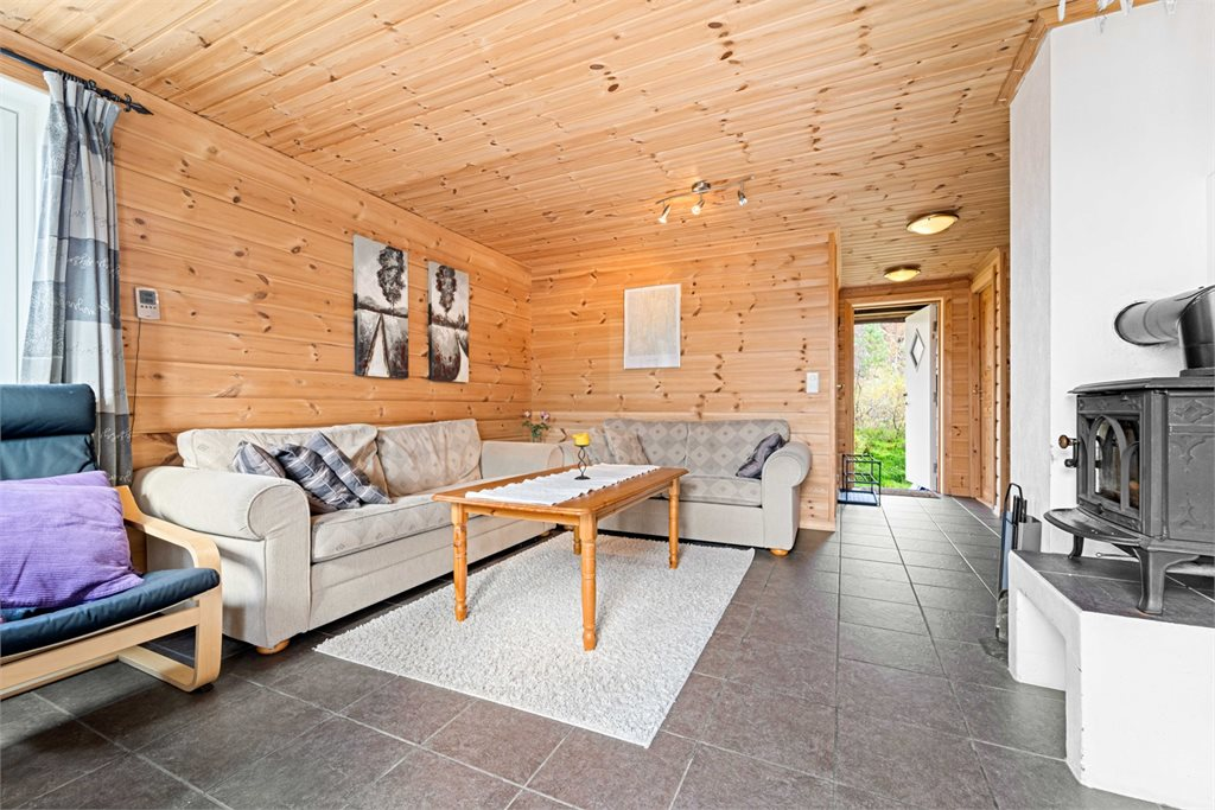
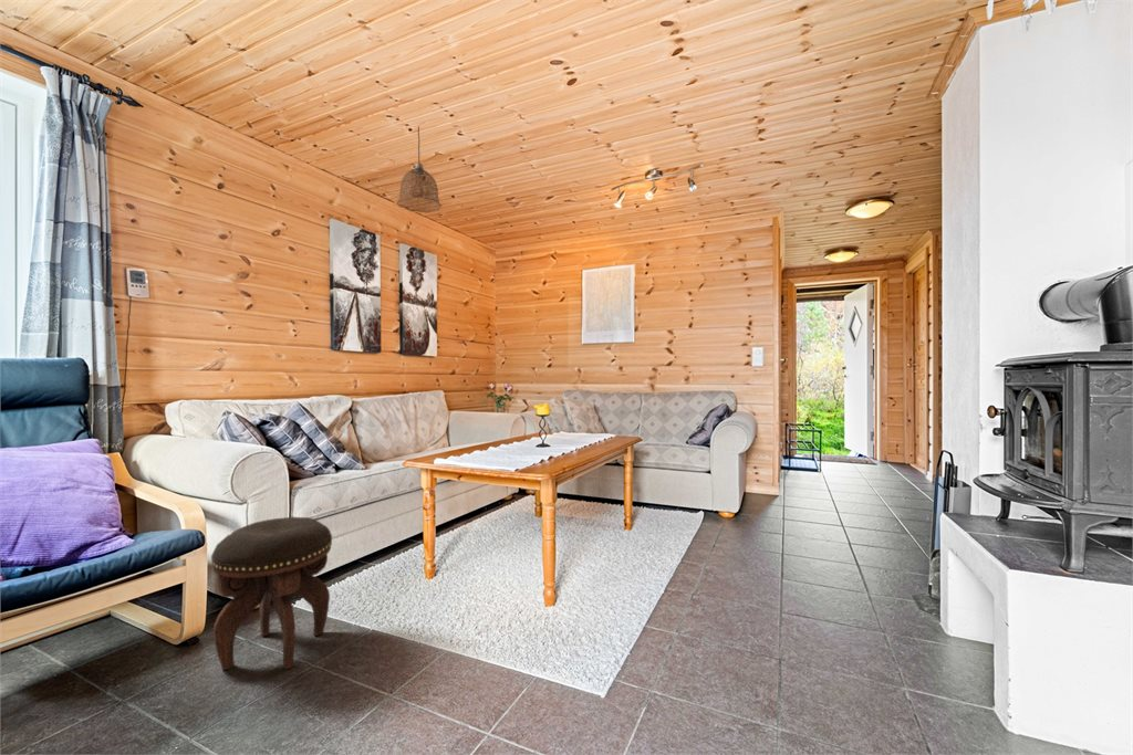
+ footstool [210,516,333,671]
+ pendant lamp [396,125,443,213]
